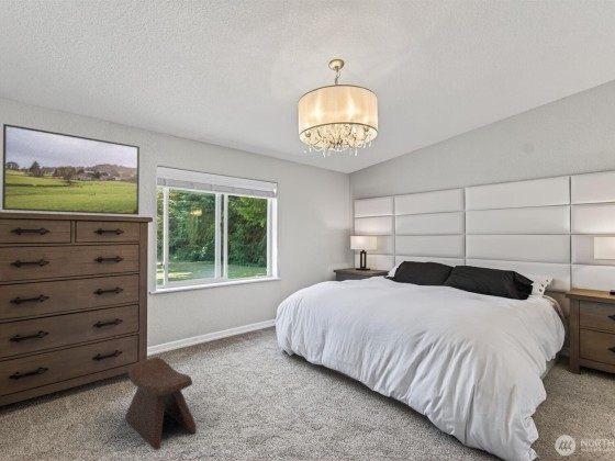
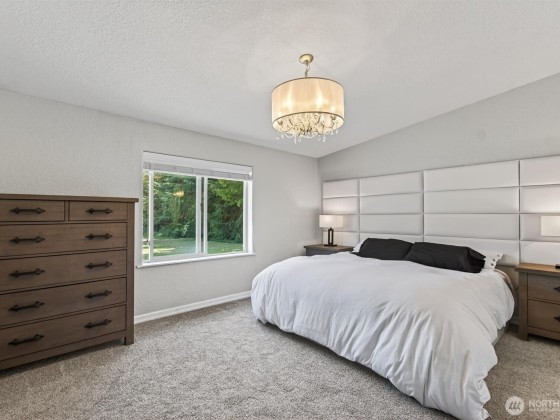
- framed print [1,123,141,216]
- stool [124,356,198,451]
